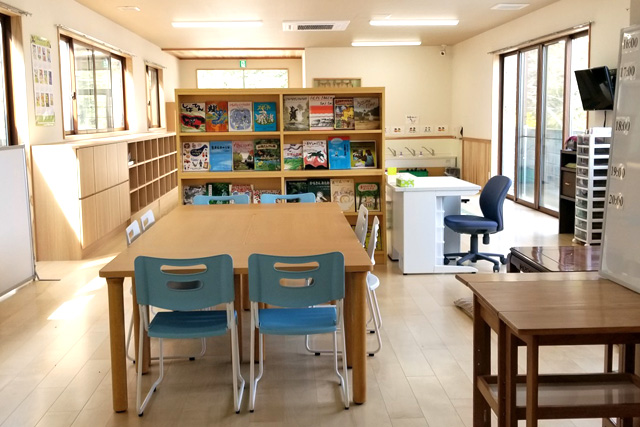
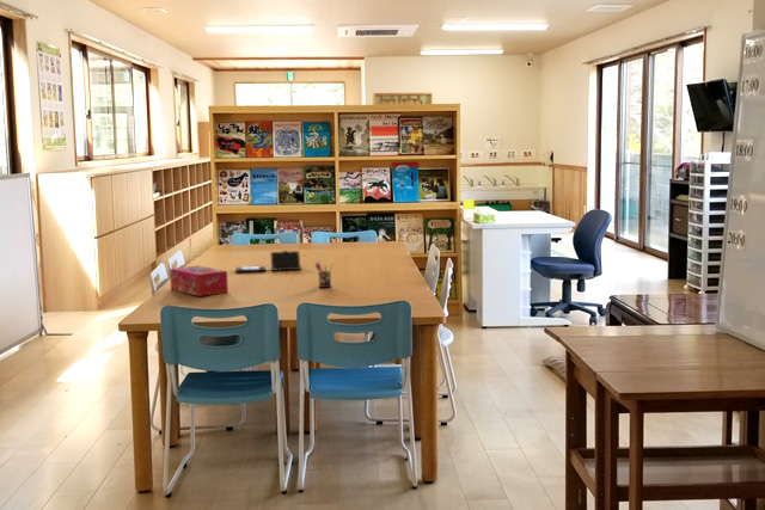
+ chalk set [234,250,302,274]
+ tissue box [169,264,230,297]
+ pen holder [313,260,335,289]
